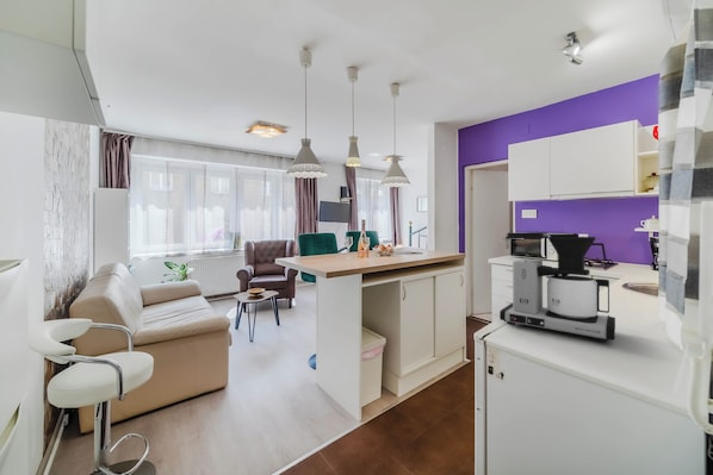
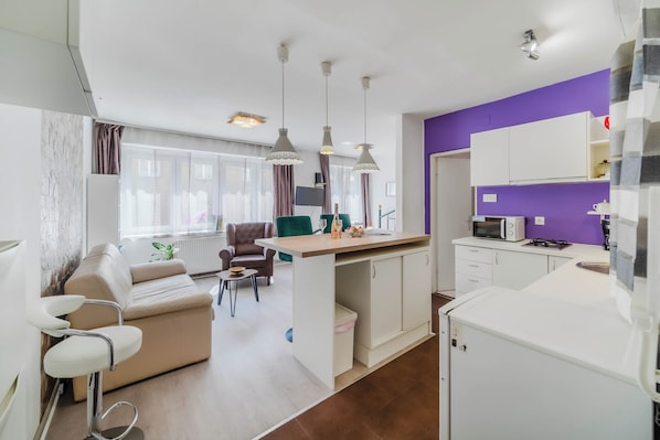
- coffee maker [498,231,616,343]
